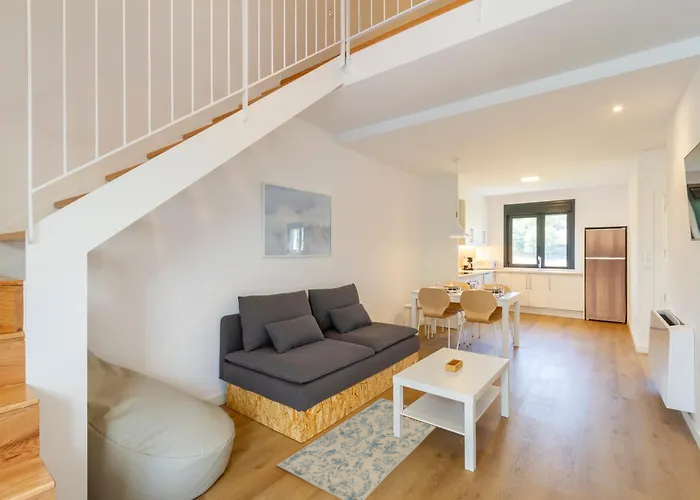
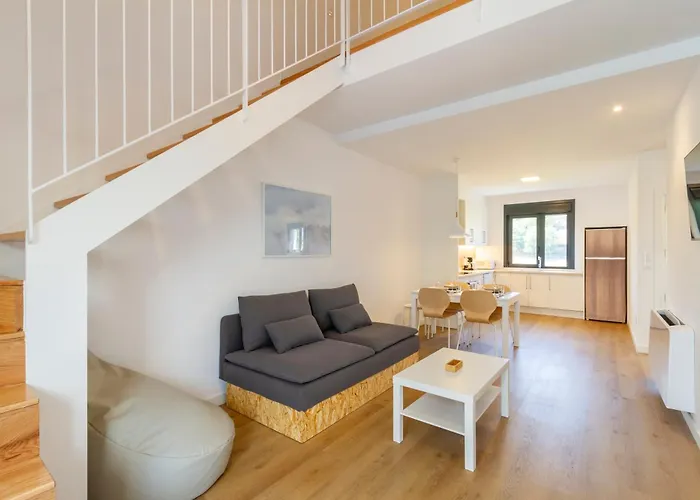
- rug [276,397,437,500]
